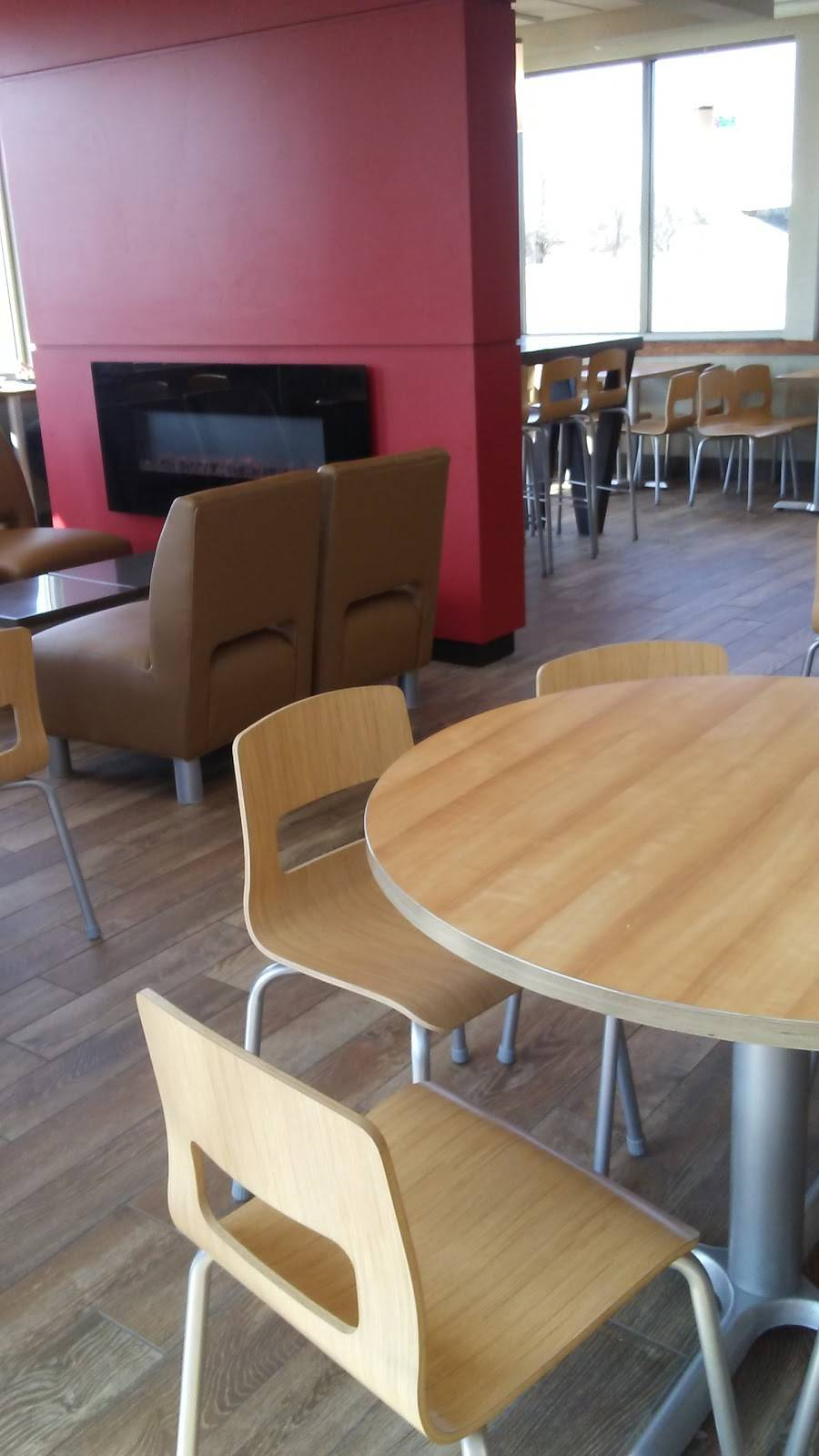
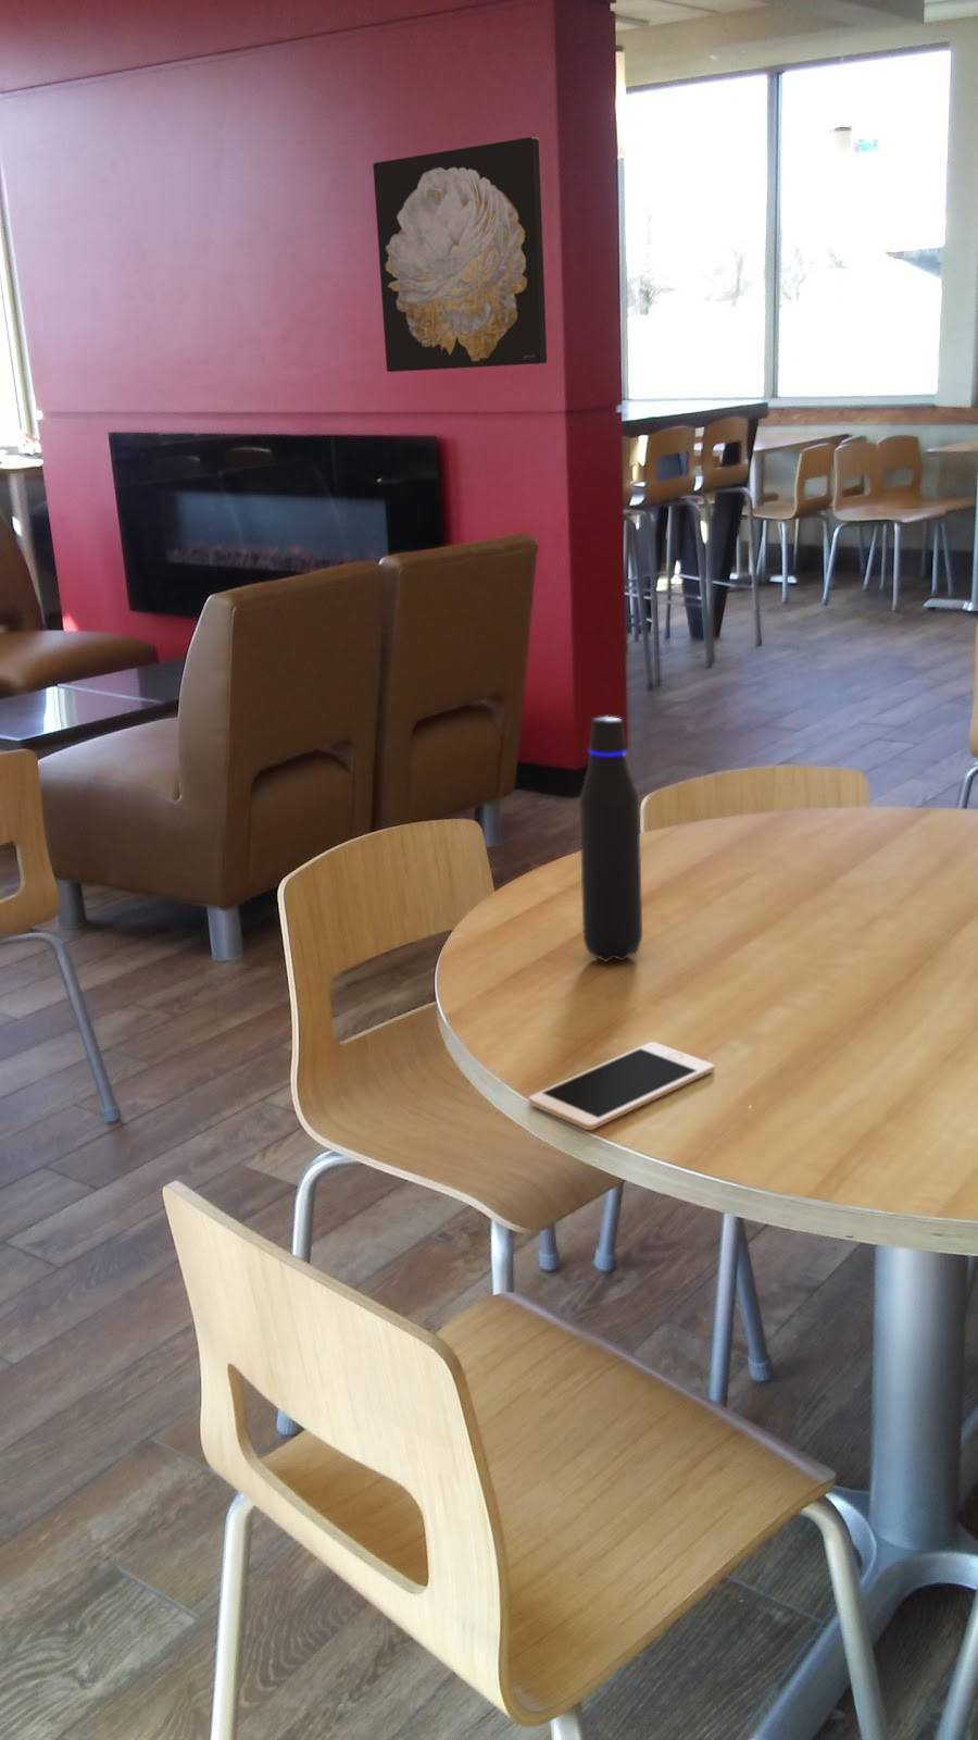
+ wall art [371,136,548,373]
+ water bottle [578,716,644,962]
+ cell phone [528,1041,716,1131]
